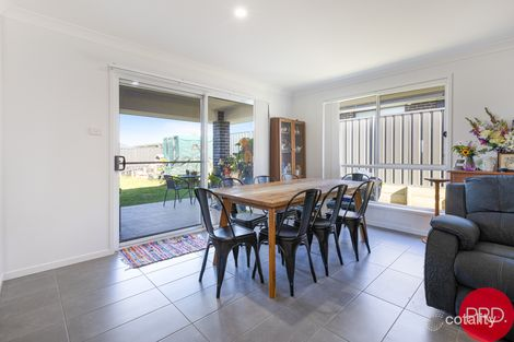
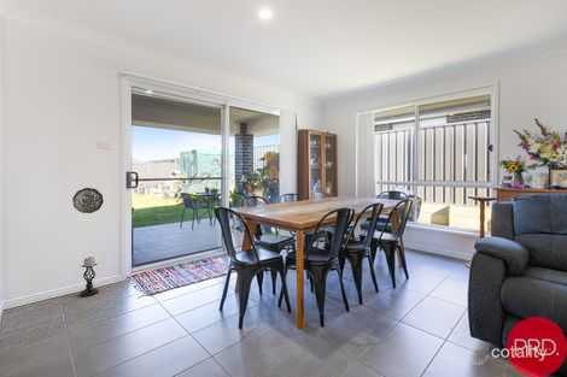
+ decorative plate [71,187,105,214]
+ candle holder [78,255,100,298]
